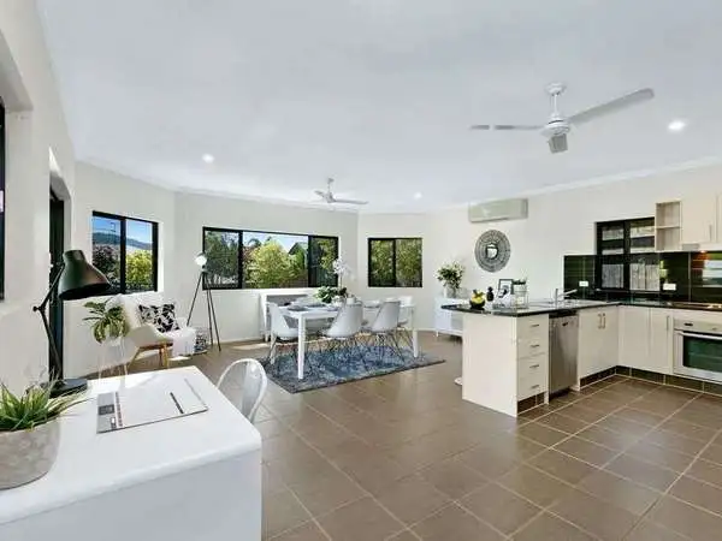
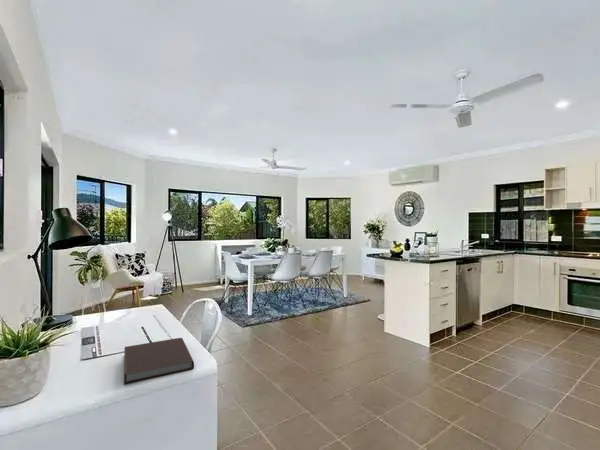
+ notebook [123,337,195,385]
